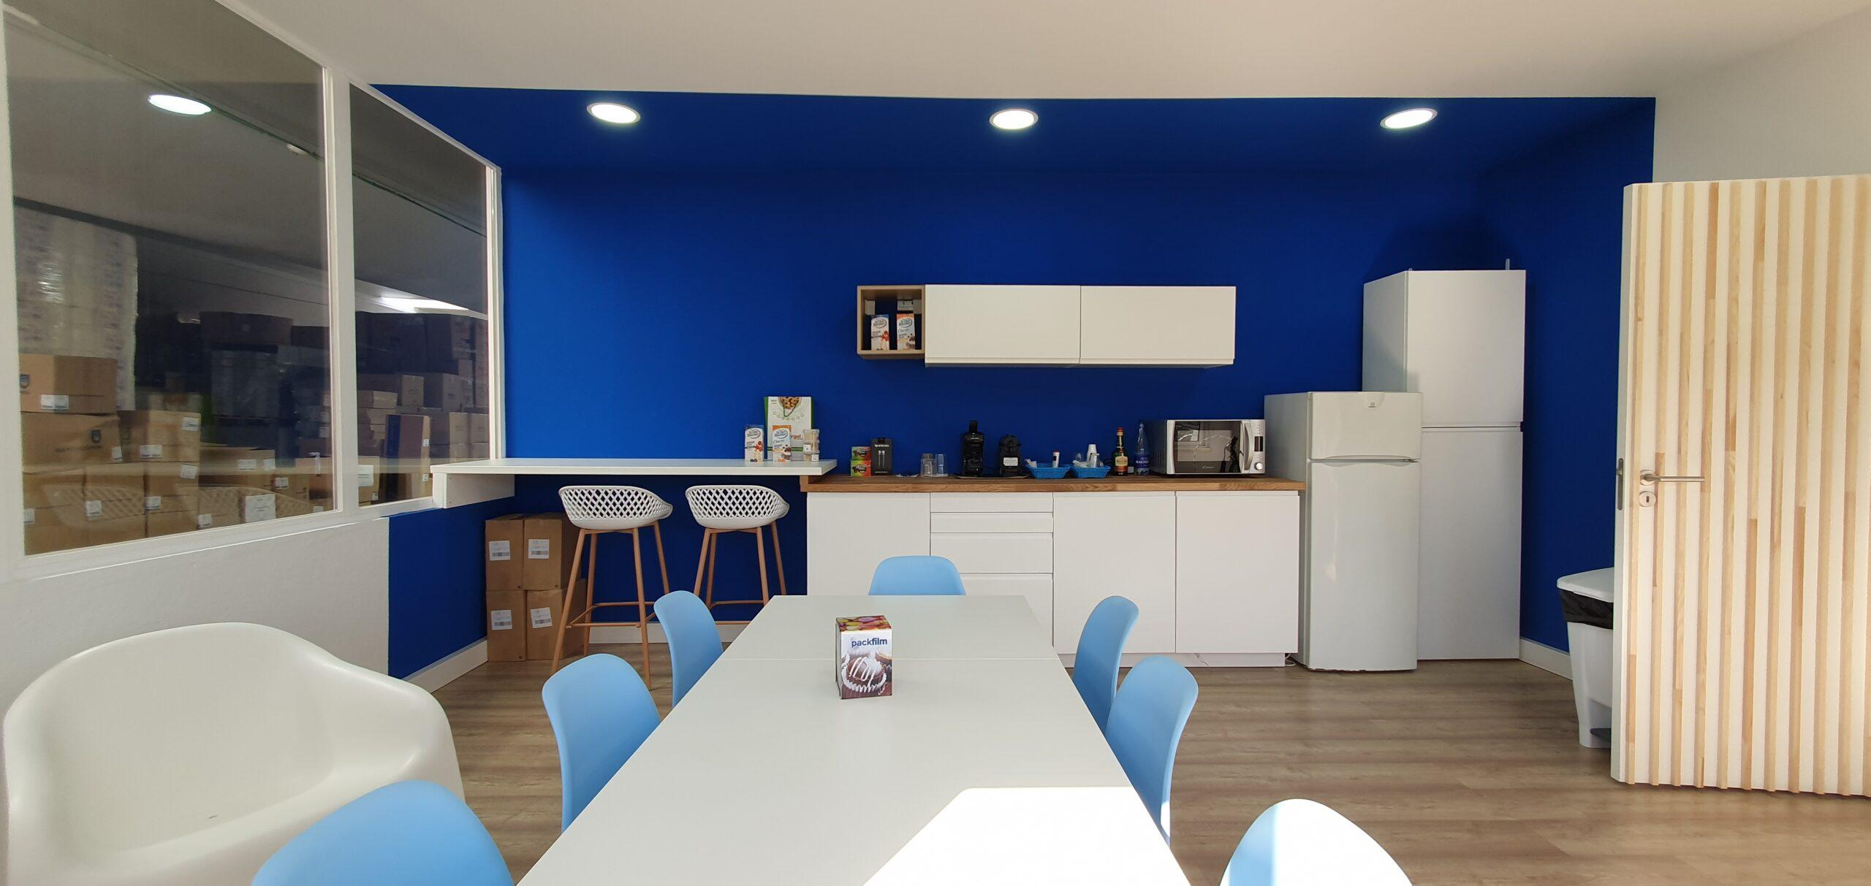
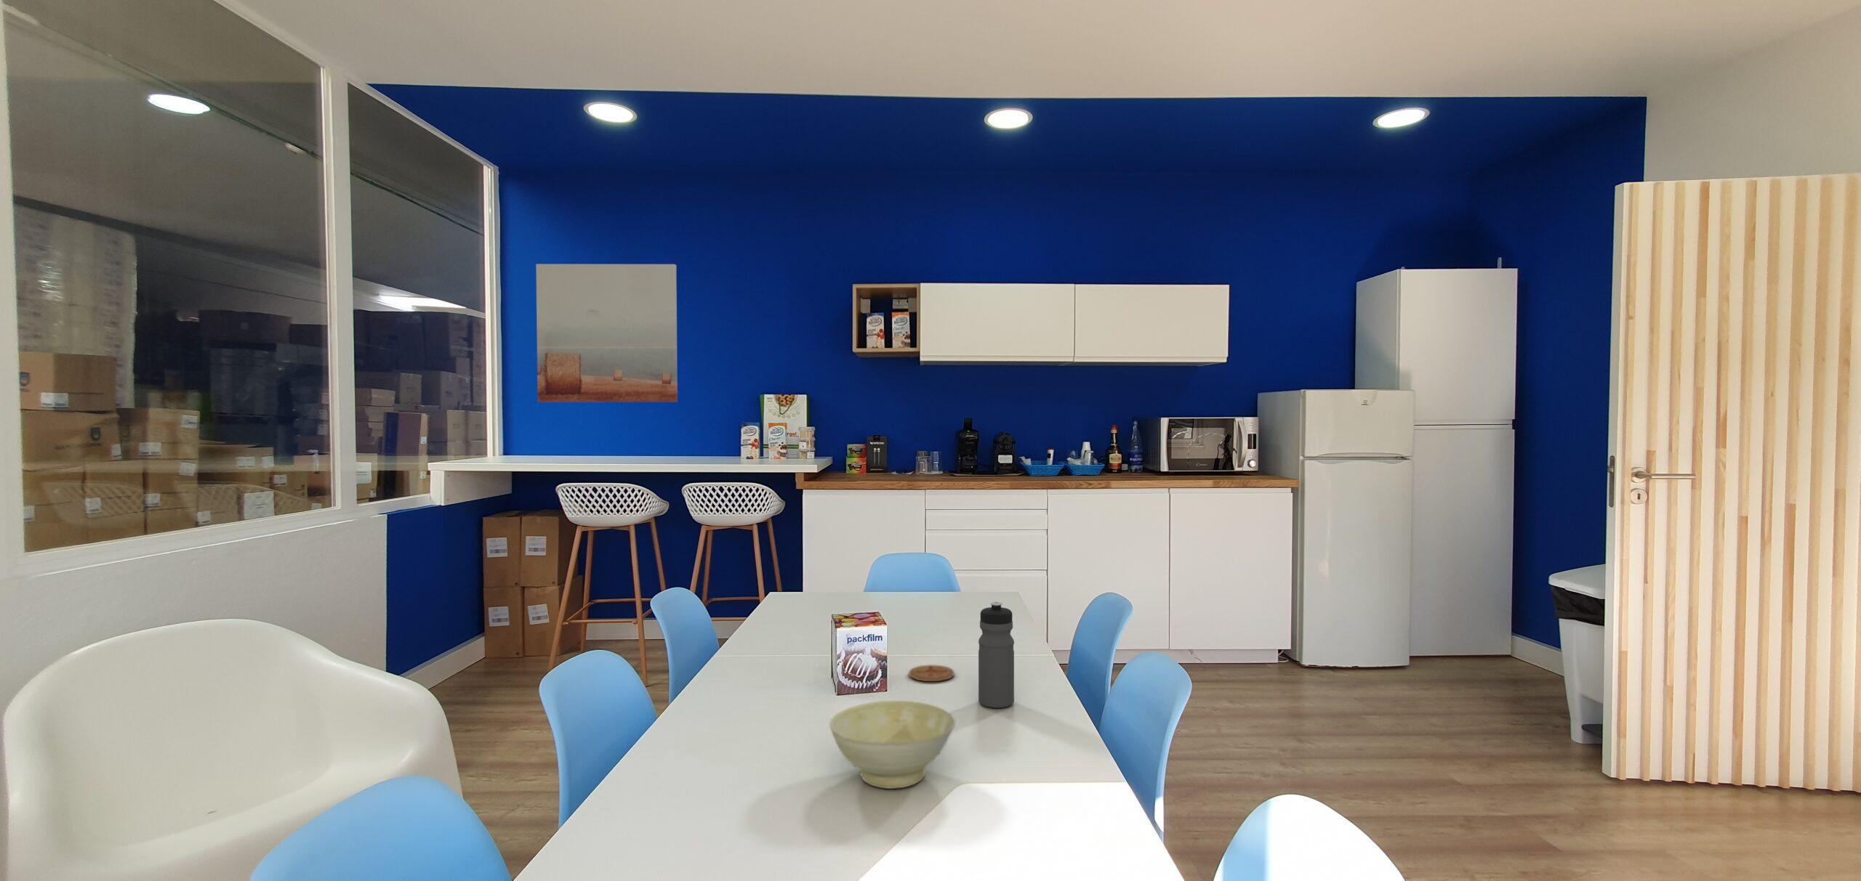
+ wall art [535,263,678,403]
+ coaster [908,664,955,682]
+ bowl [828,700,955,790]
+ water bottle [978,601,1015,709]
